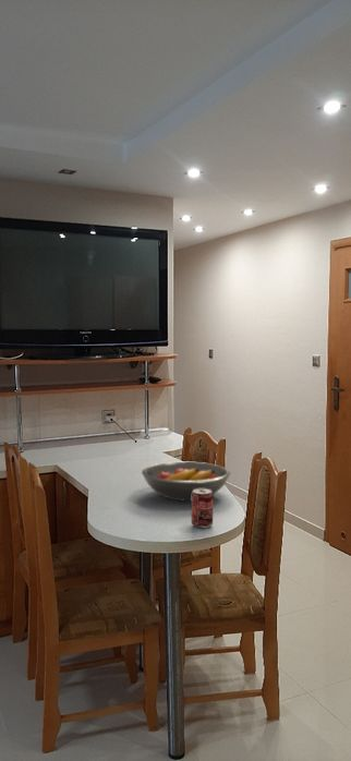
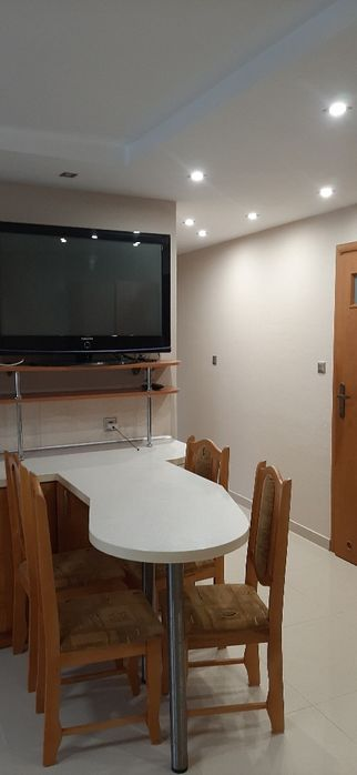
- beverage can [191,488,214,529]
- fruit bowl [141,461,231,502]
